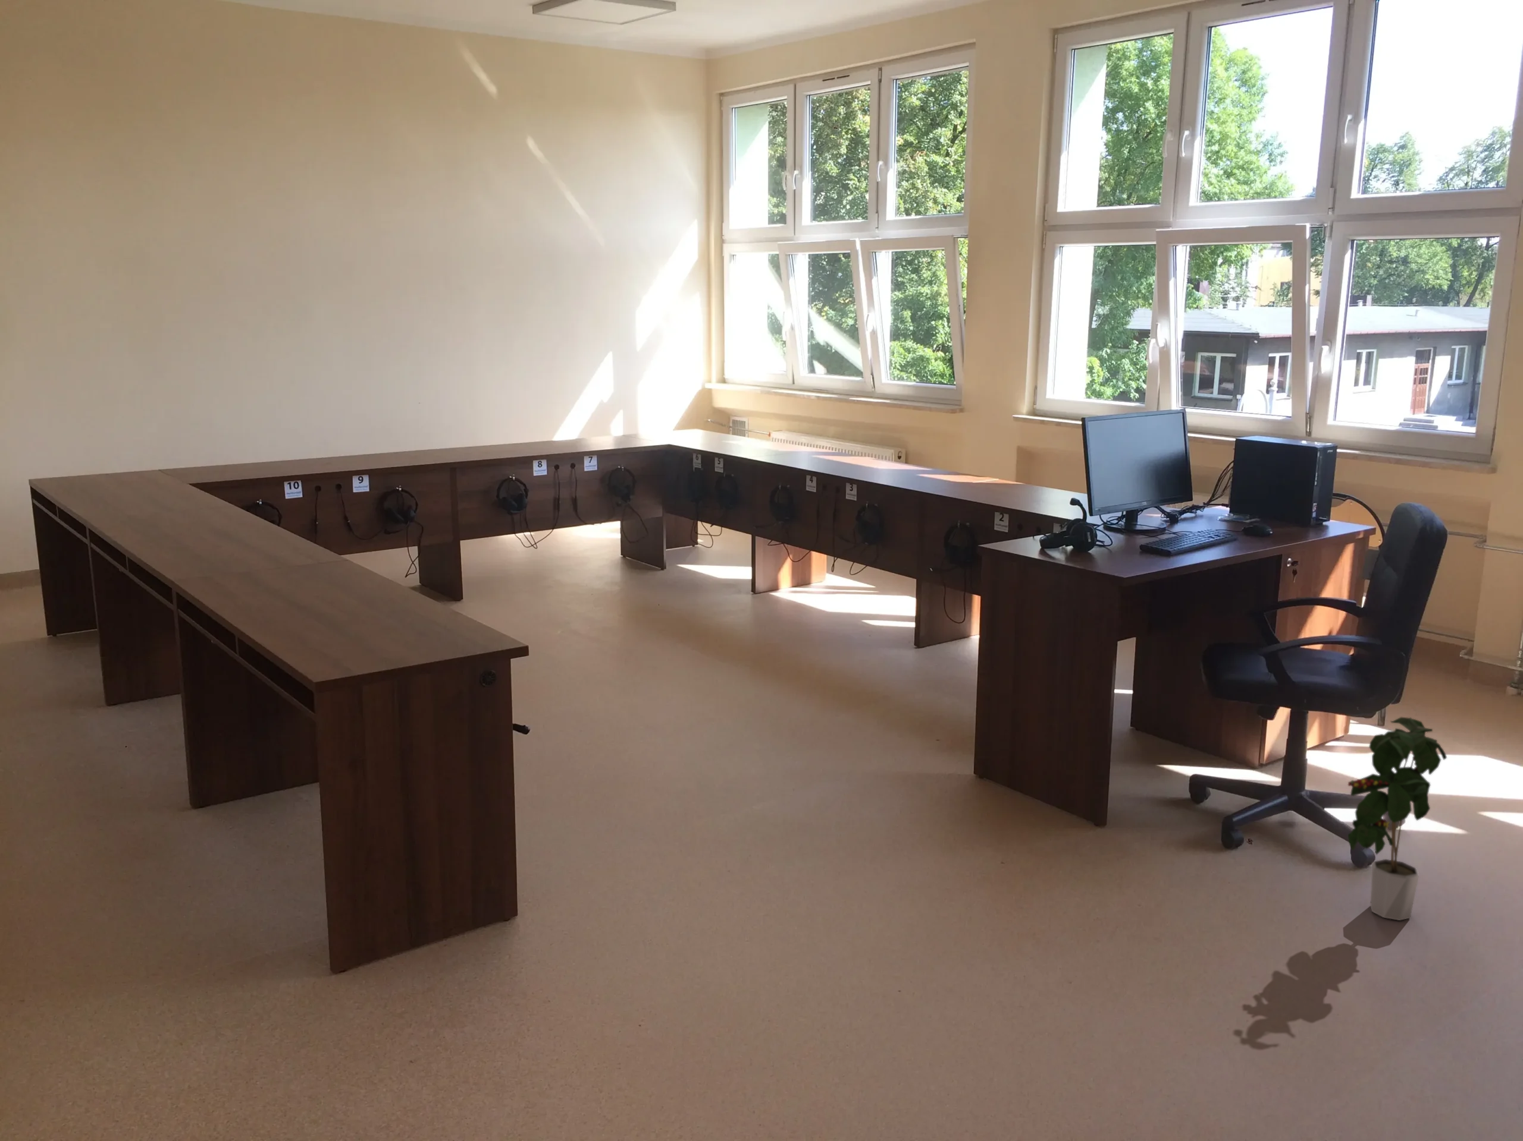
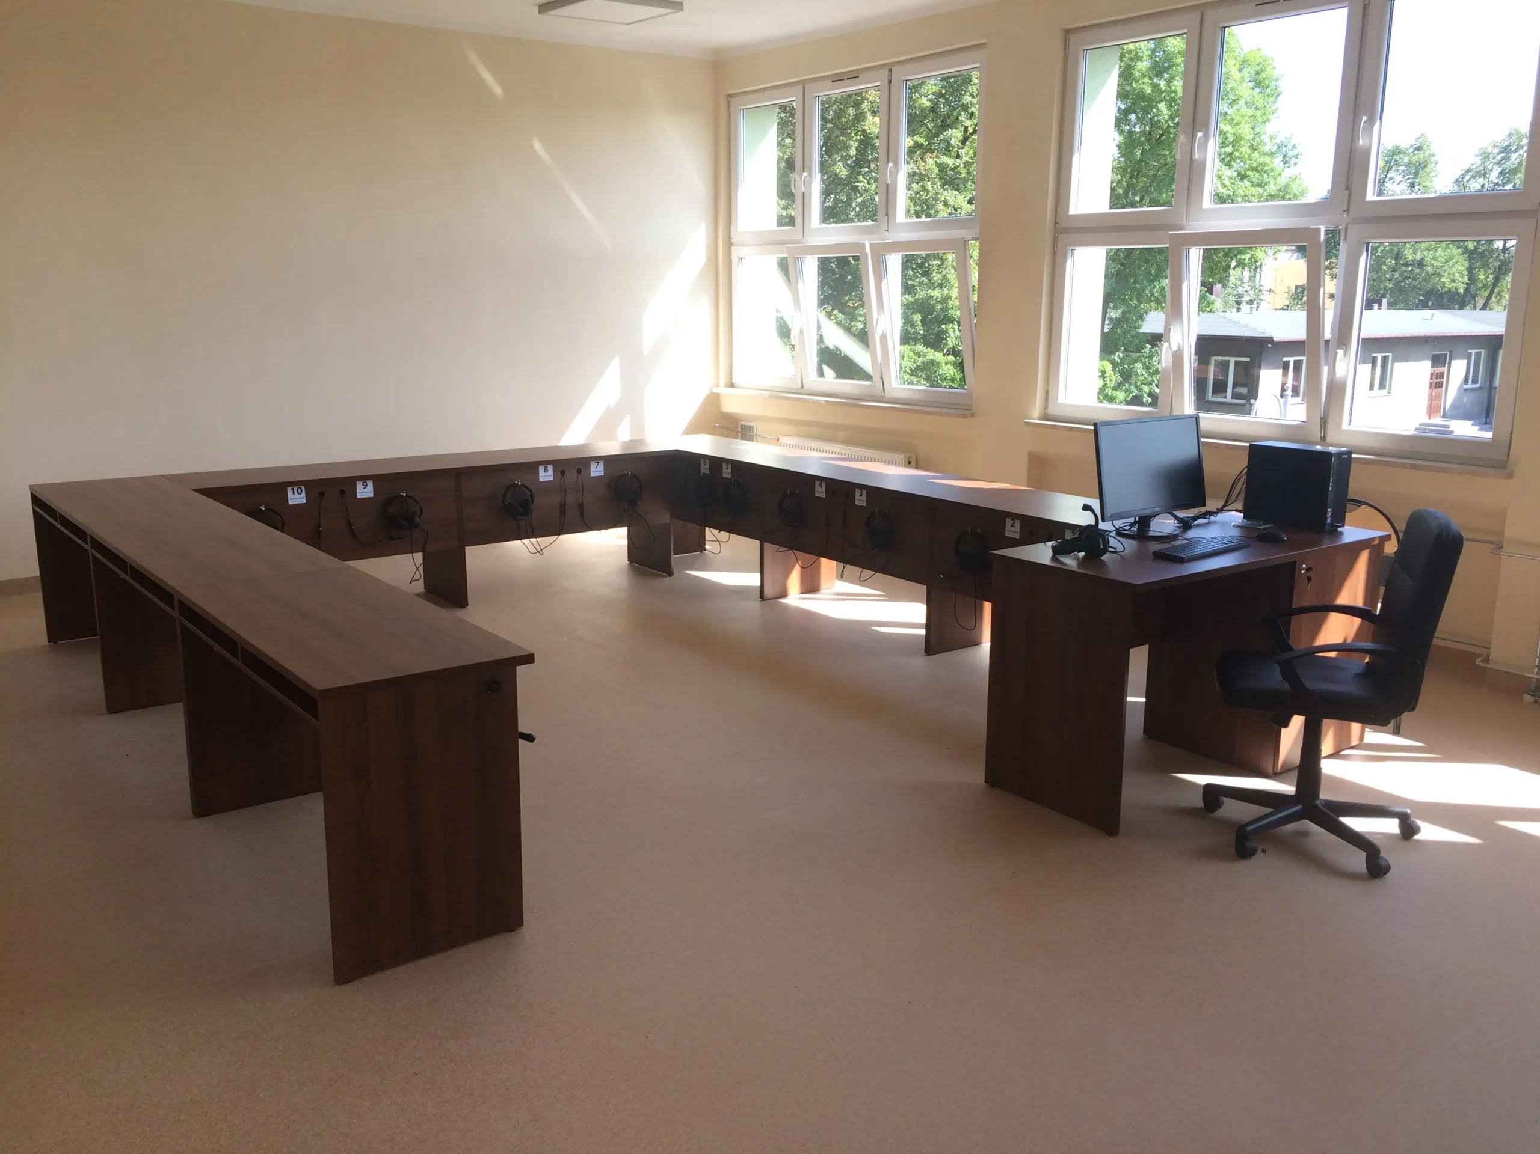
- potted plant [1347,717,1447,922]
